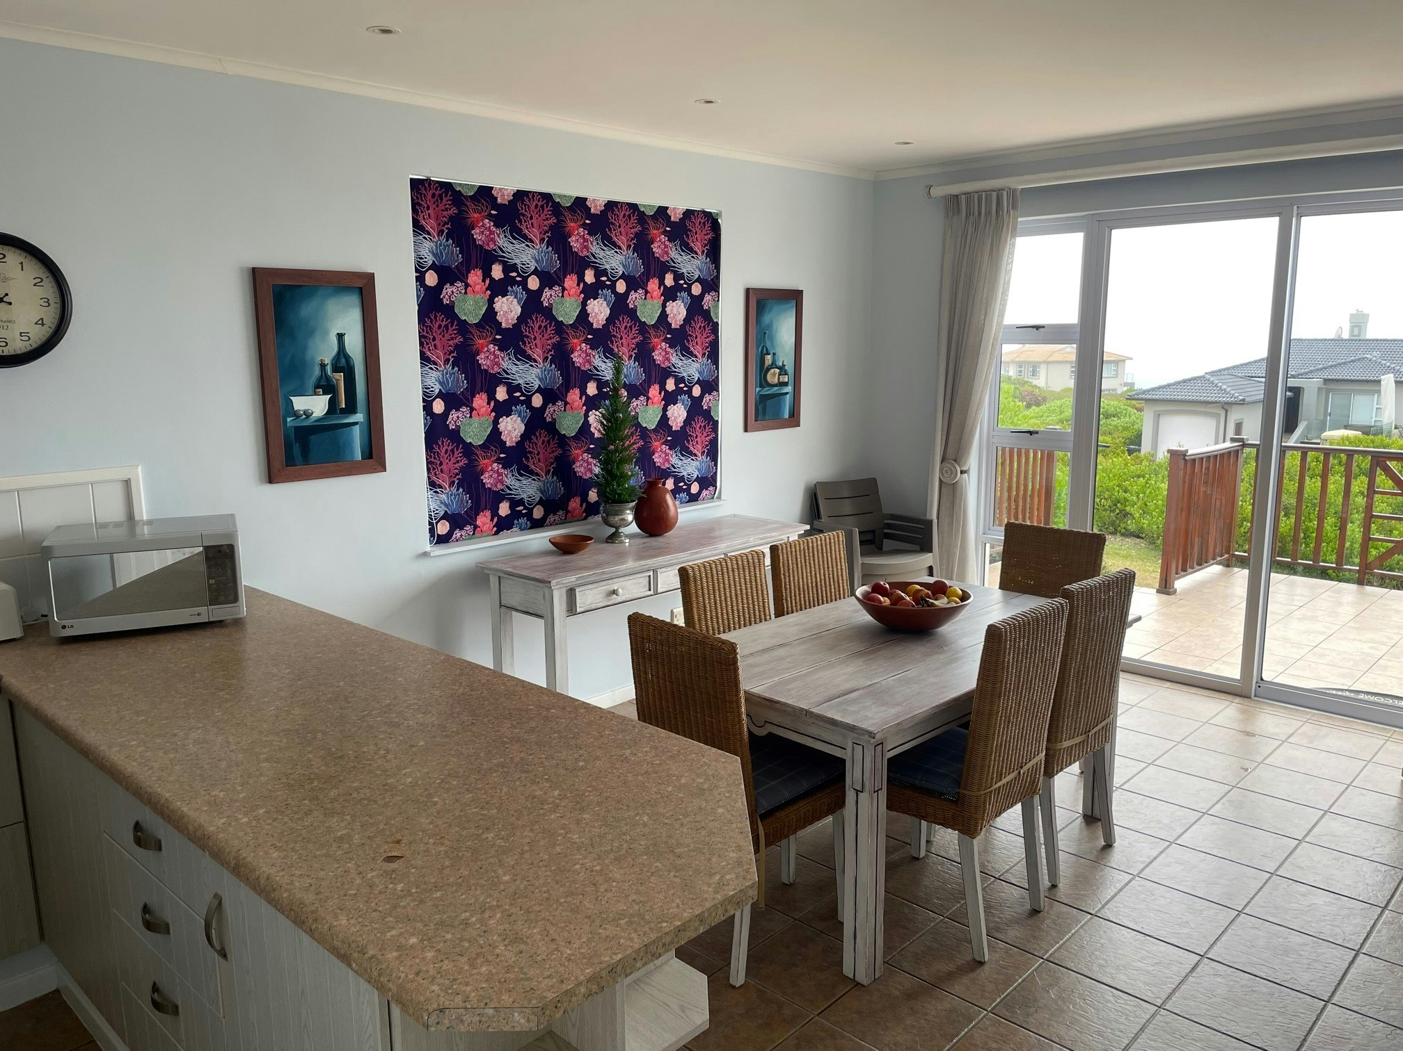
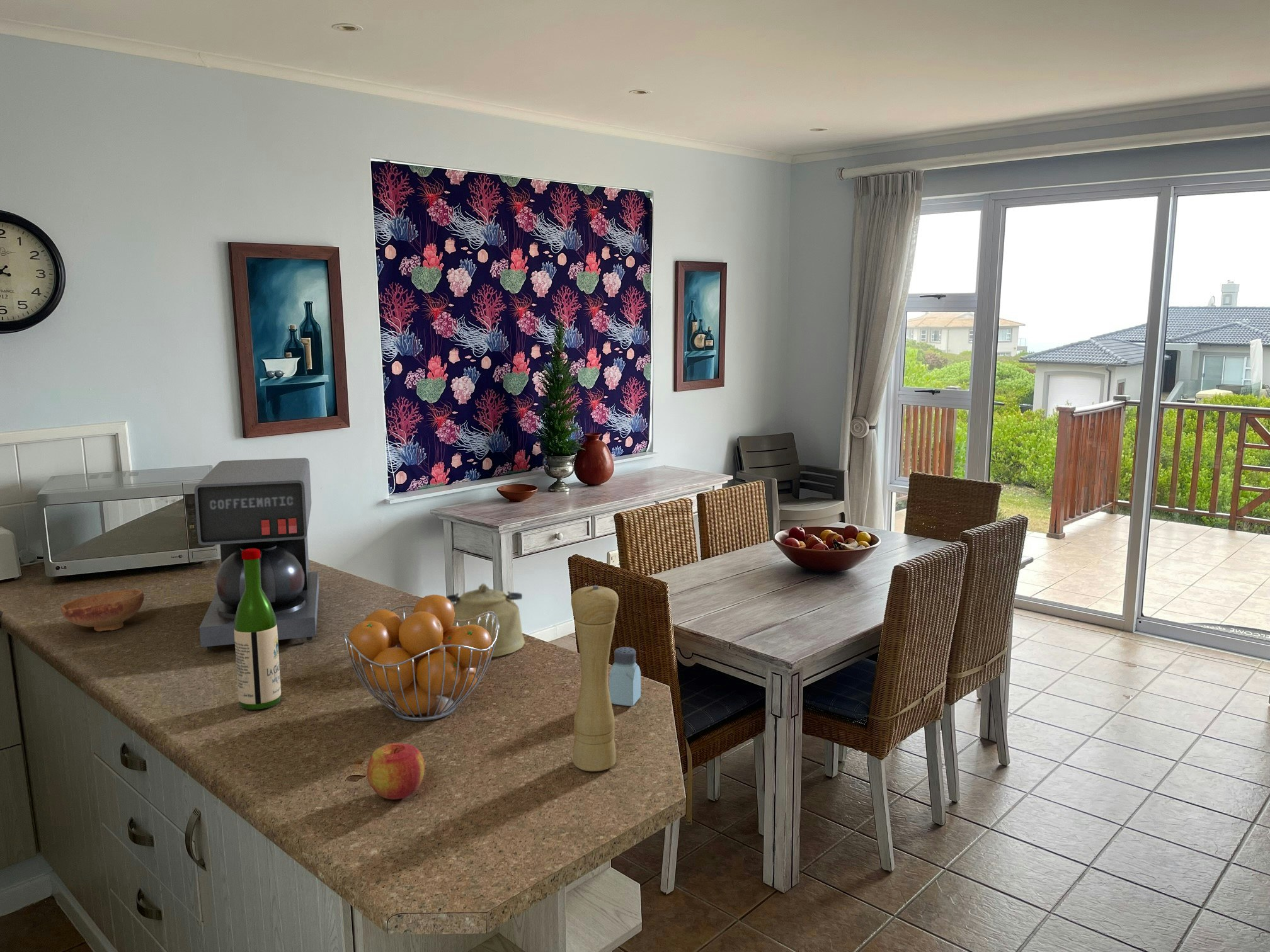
+ fruit basket [343,594,498,722]
+ apple [367,742,425,800]
+ pepper mill [571,585,619,772]
+ coffee maker [194,457,319,650]
+ bowl [60,589,145,632]
+ saltshaker [609,647,641,706]
+ wine bottle [234,548,282,710]
+ kettle [446,582,526,657]
